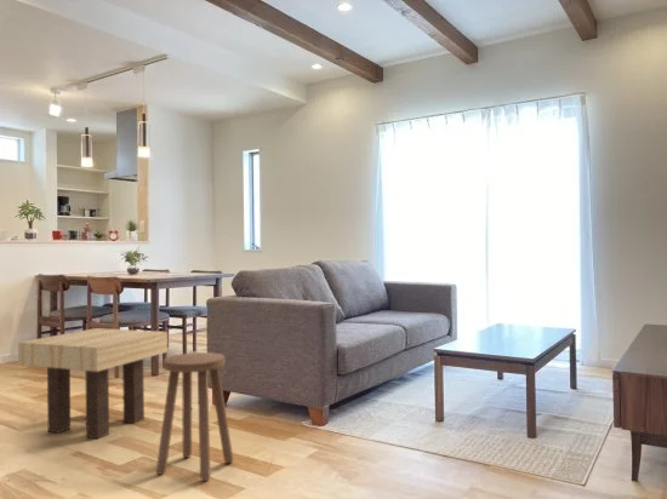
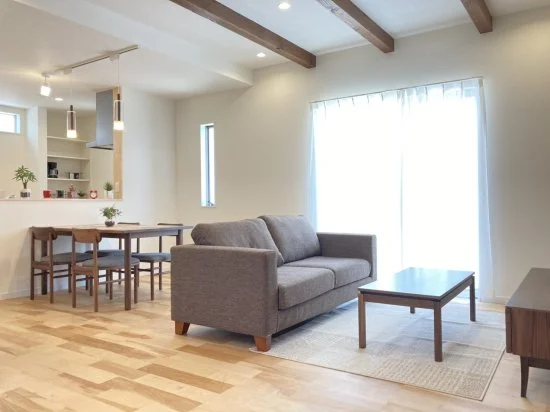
- side table [17,327,169,440]
- stool [155,351,234,482]
